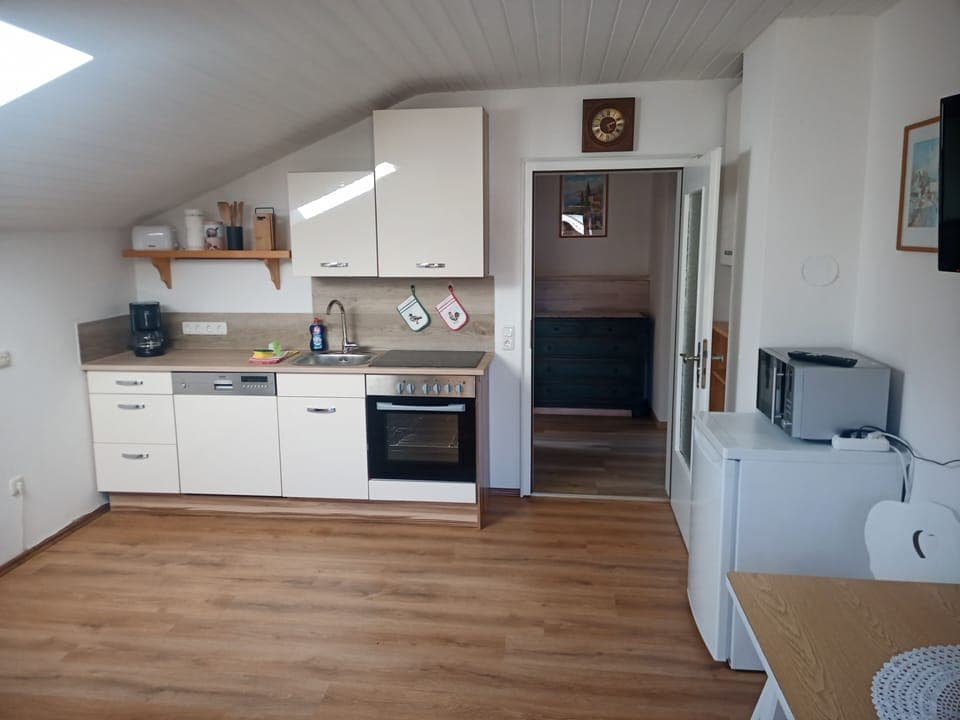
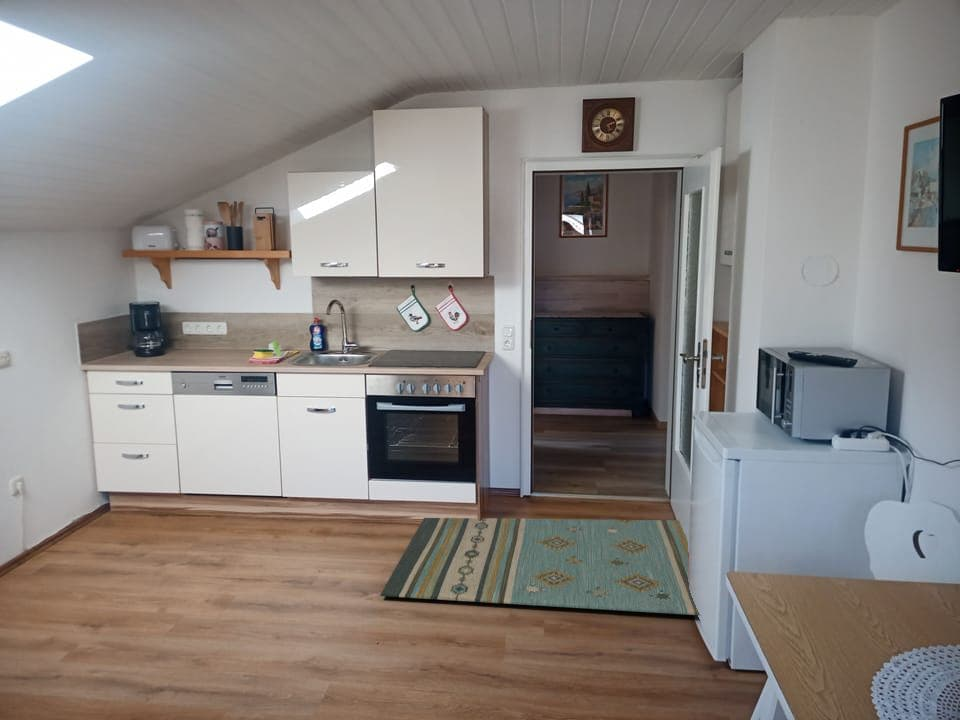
+ rug [380,517,701,616]
